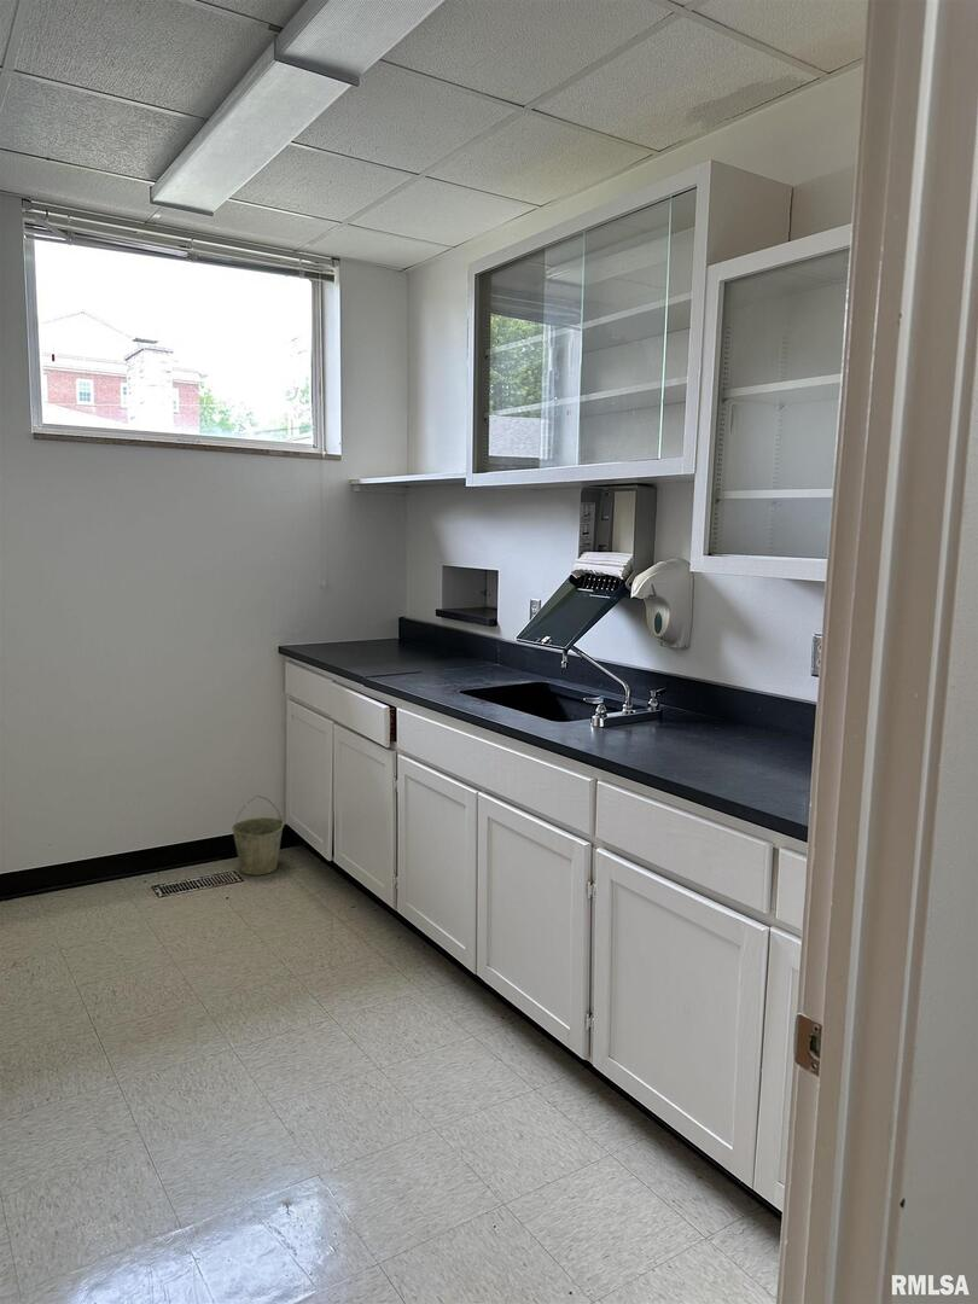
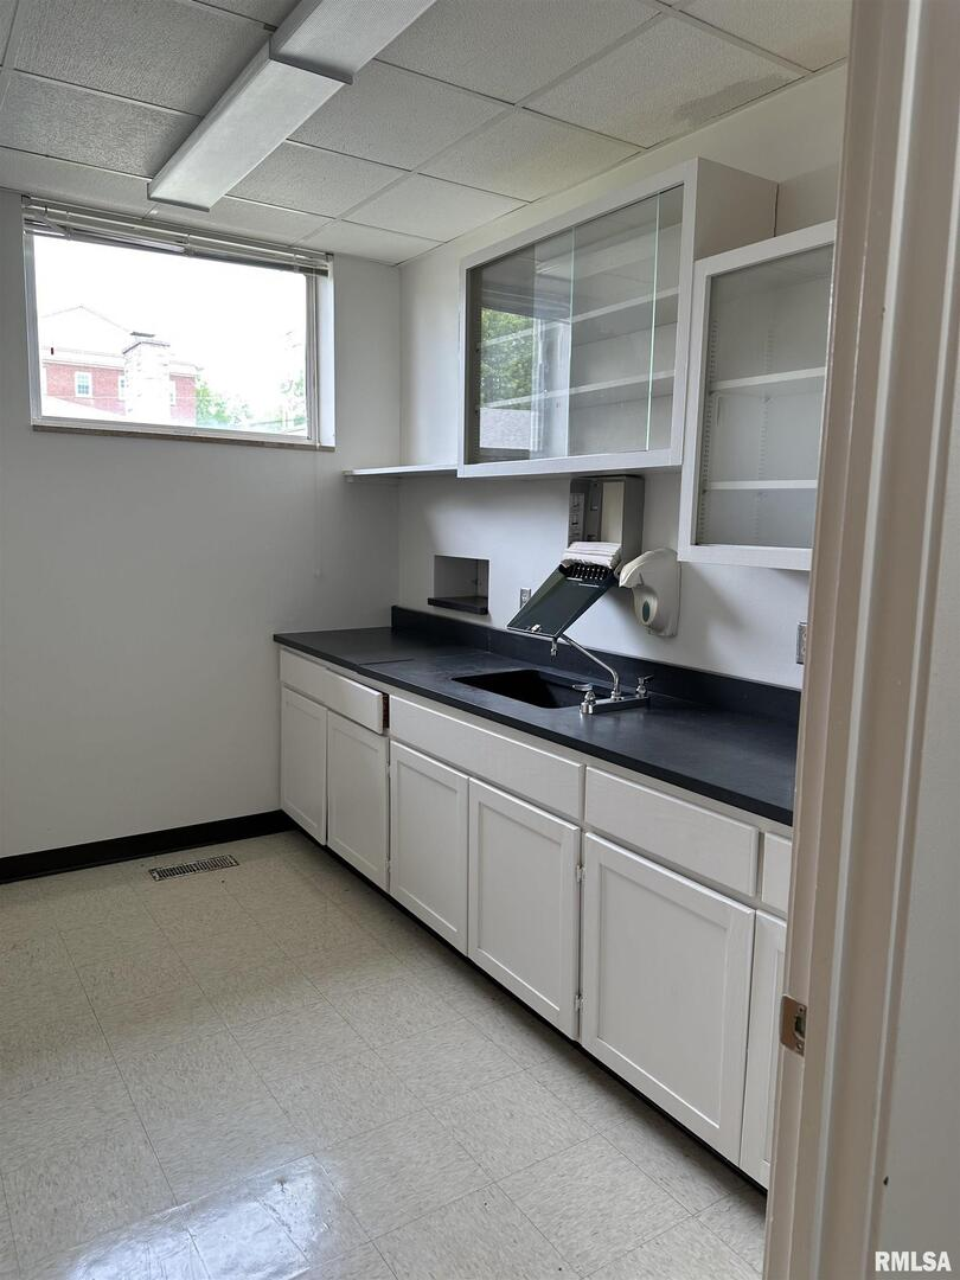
- bucket [231,794,285,877]
